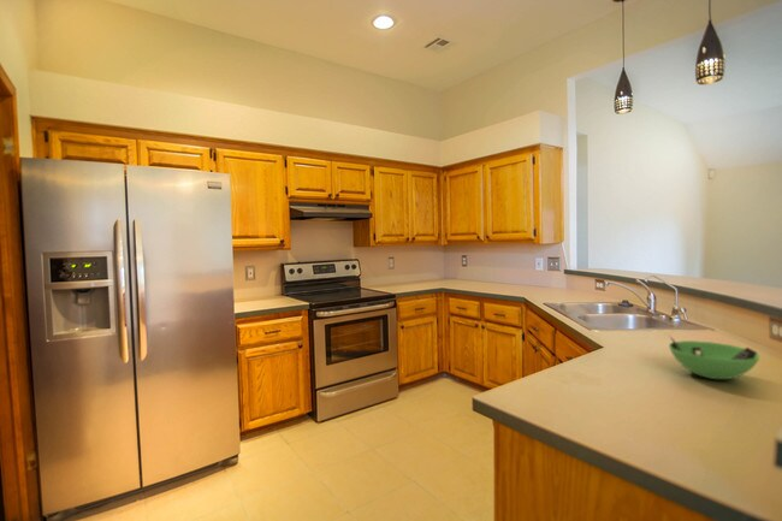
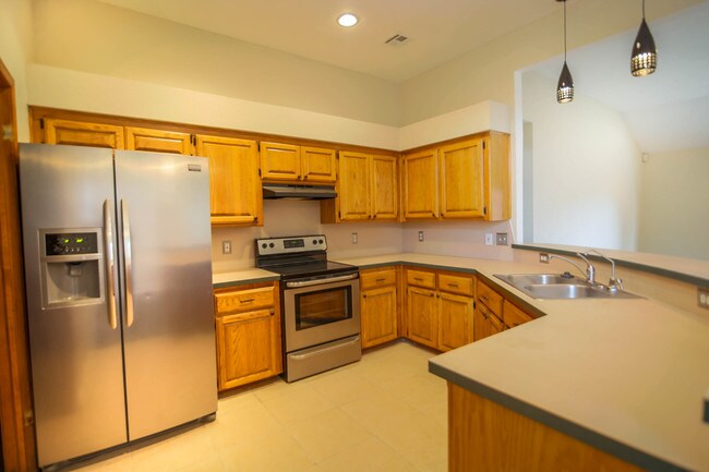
- bowl [668,336,762,380]
